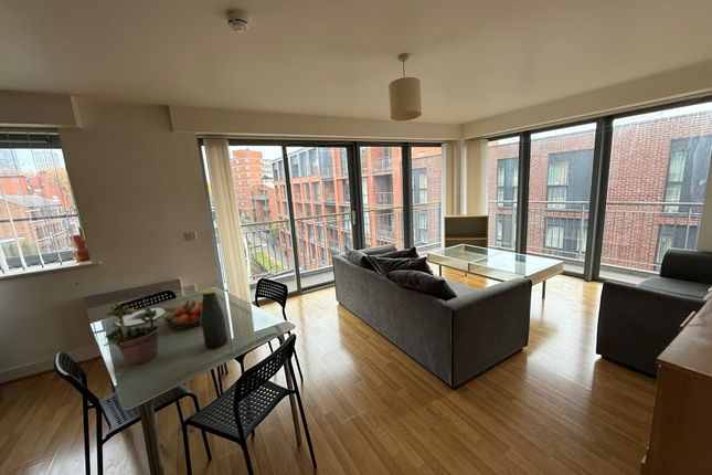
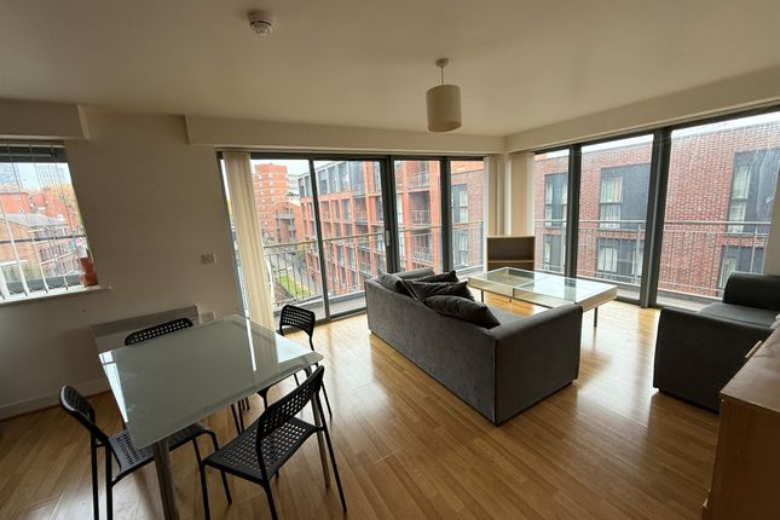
- plate [115,307,167,327]
- potted plant [102,293,167,366]
- fruit bowl [161,298,203,330]
- bottle [201,288,229,350]
